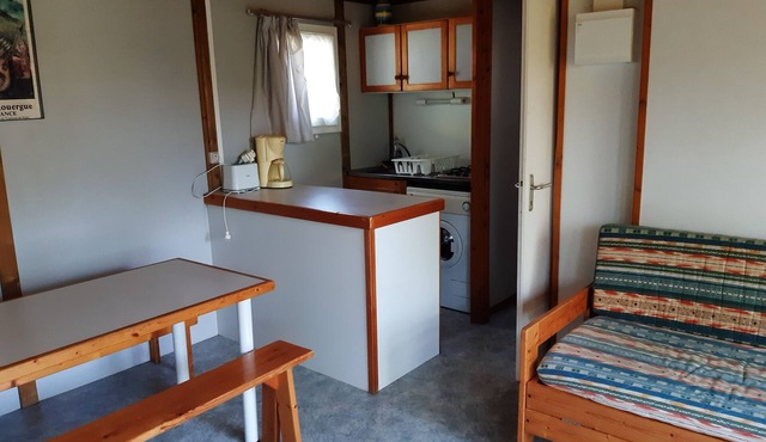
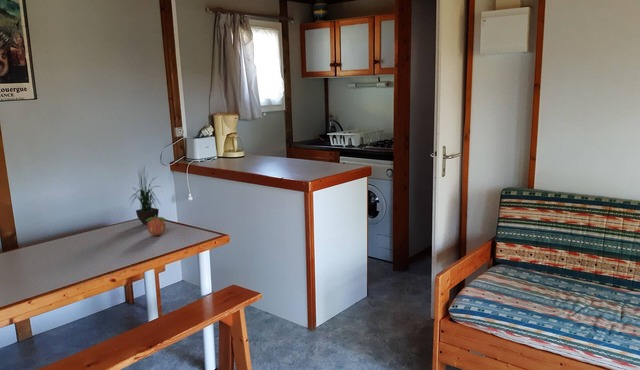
+ fruit [146,215,167,237]
+ potted plant [128,165,164,225]
